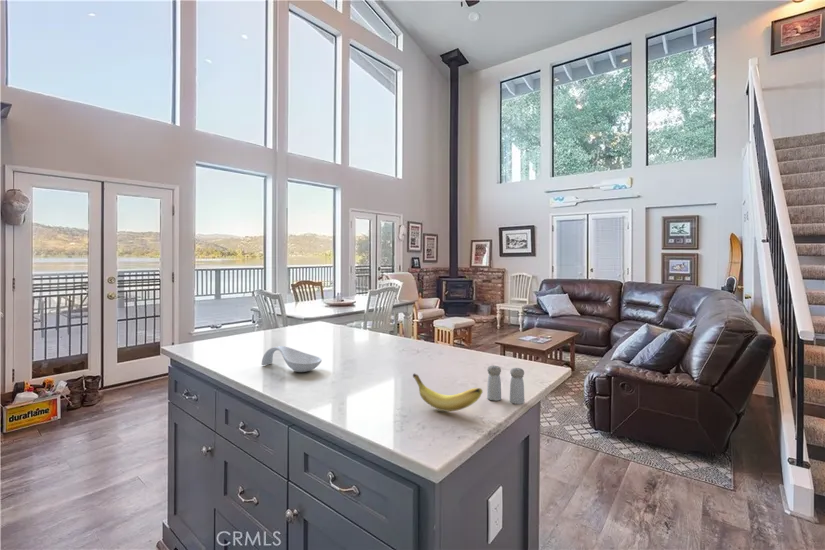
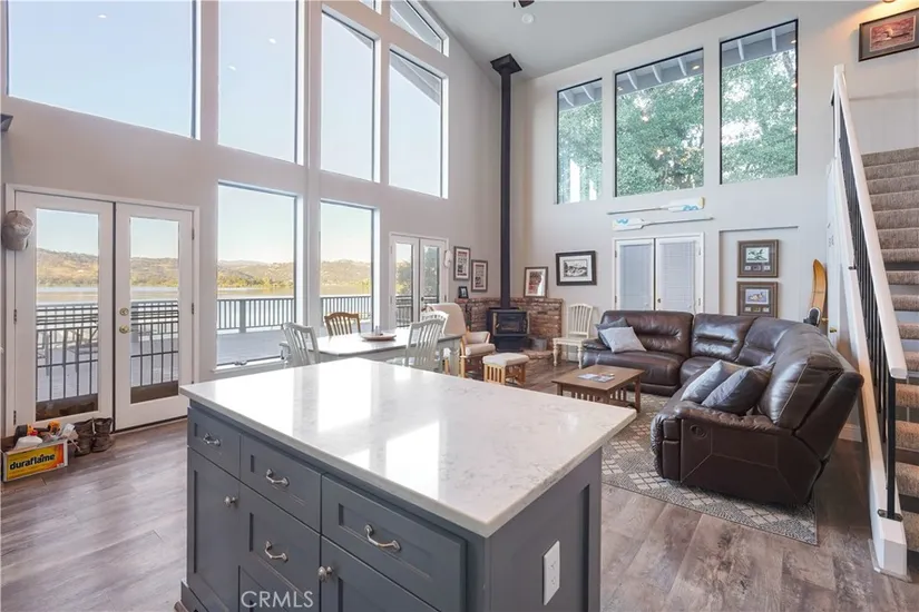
- salt and pepper shaker [486,365,525,405]
- banana [412,373,484,412]
- spoon rest [261,345,323,373]
